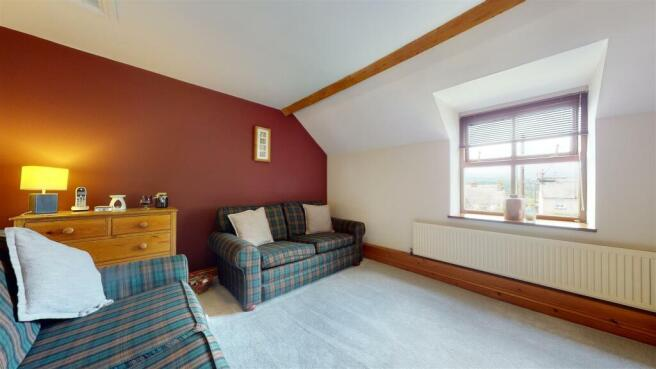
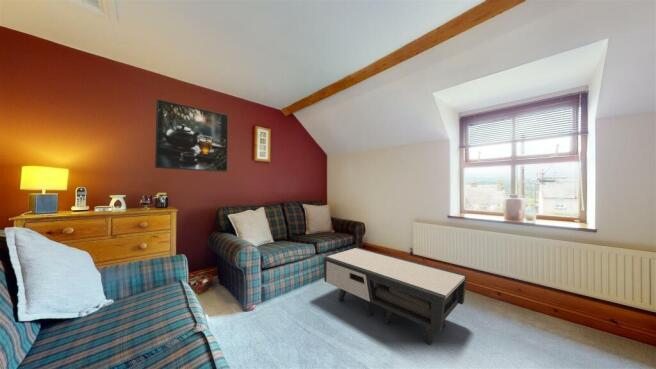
+ coffee table [323,247,468,346]
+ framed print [154,98,229,173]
